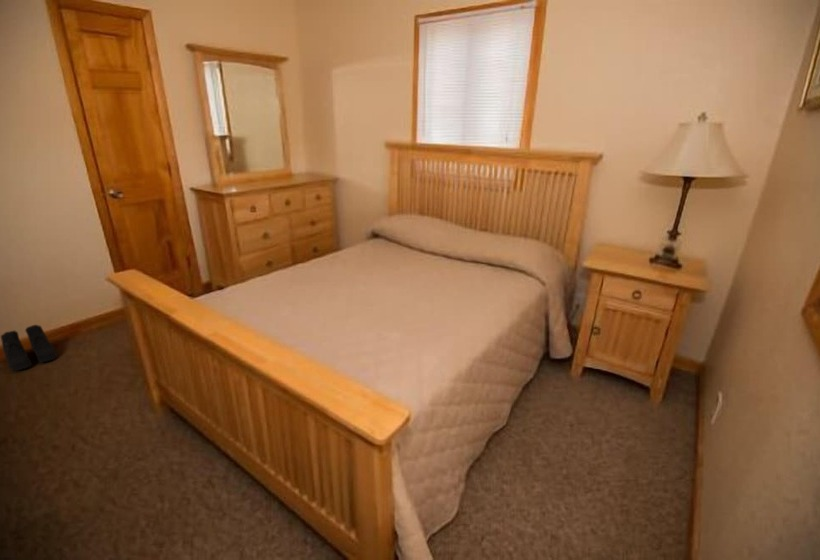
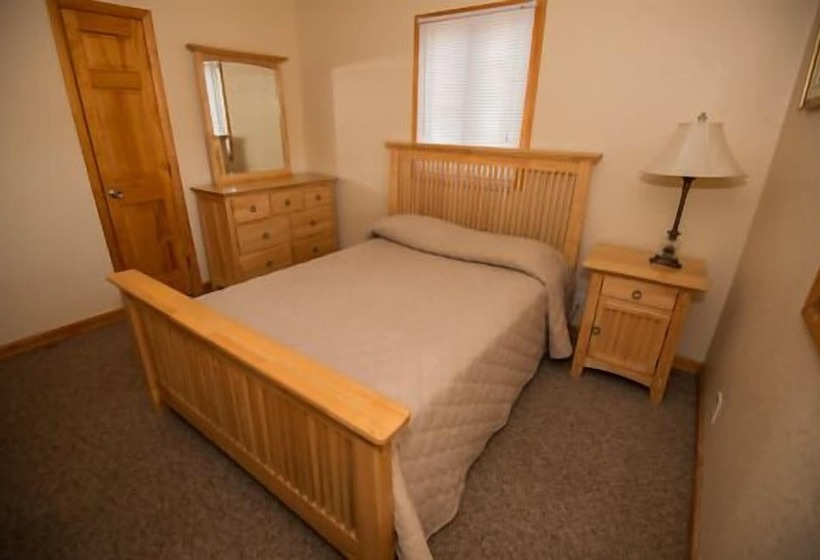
- boots [0,324,58,372]
